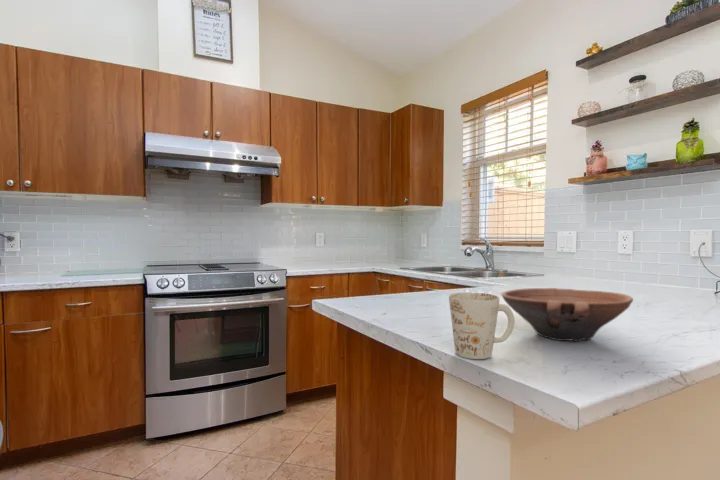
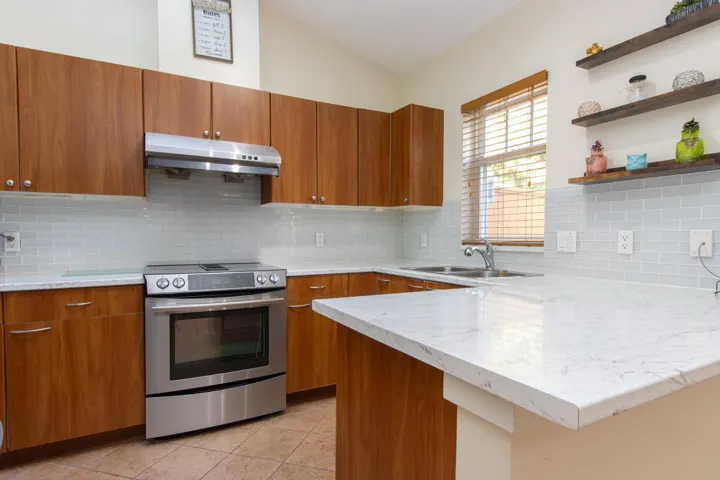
- mug [448,291,516,360]
- bowl [500,287,634,342]
